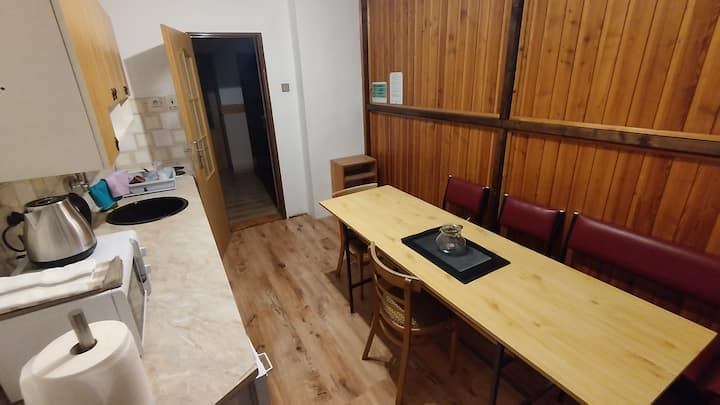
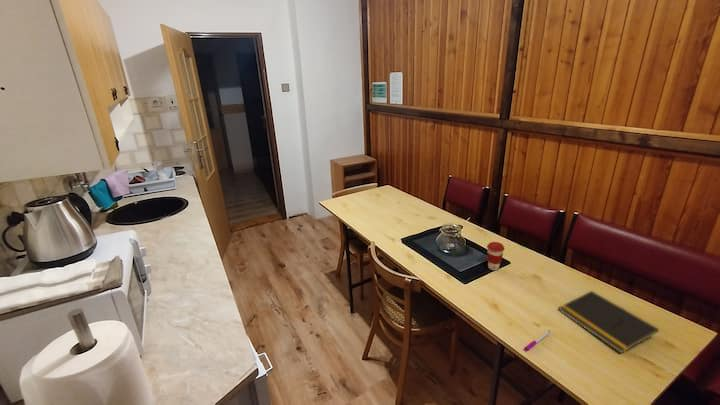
+ coffee cup [486,241,506,271]
+ pen [523,329,551,352]
+ notepad [558,290,660,354]
